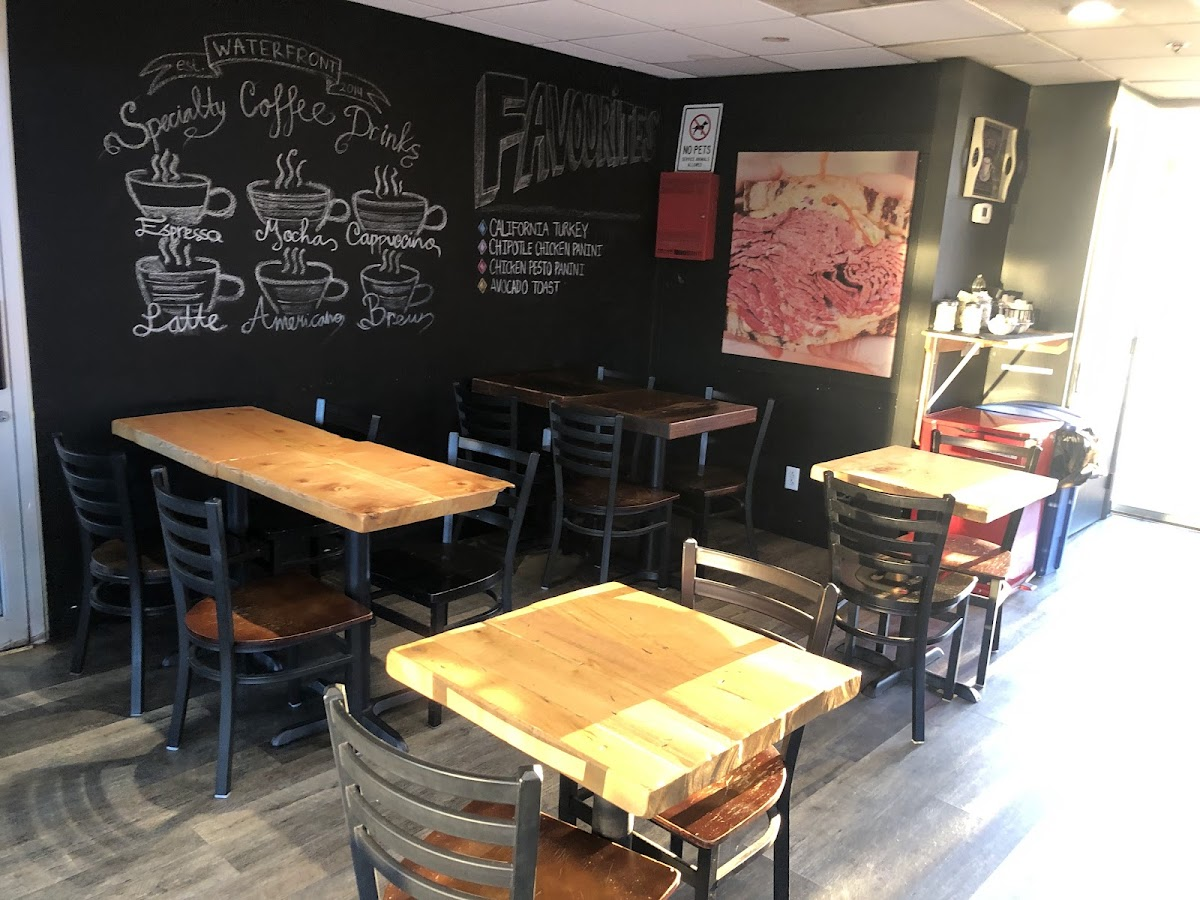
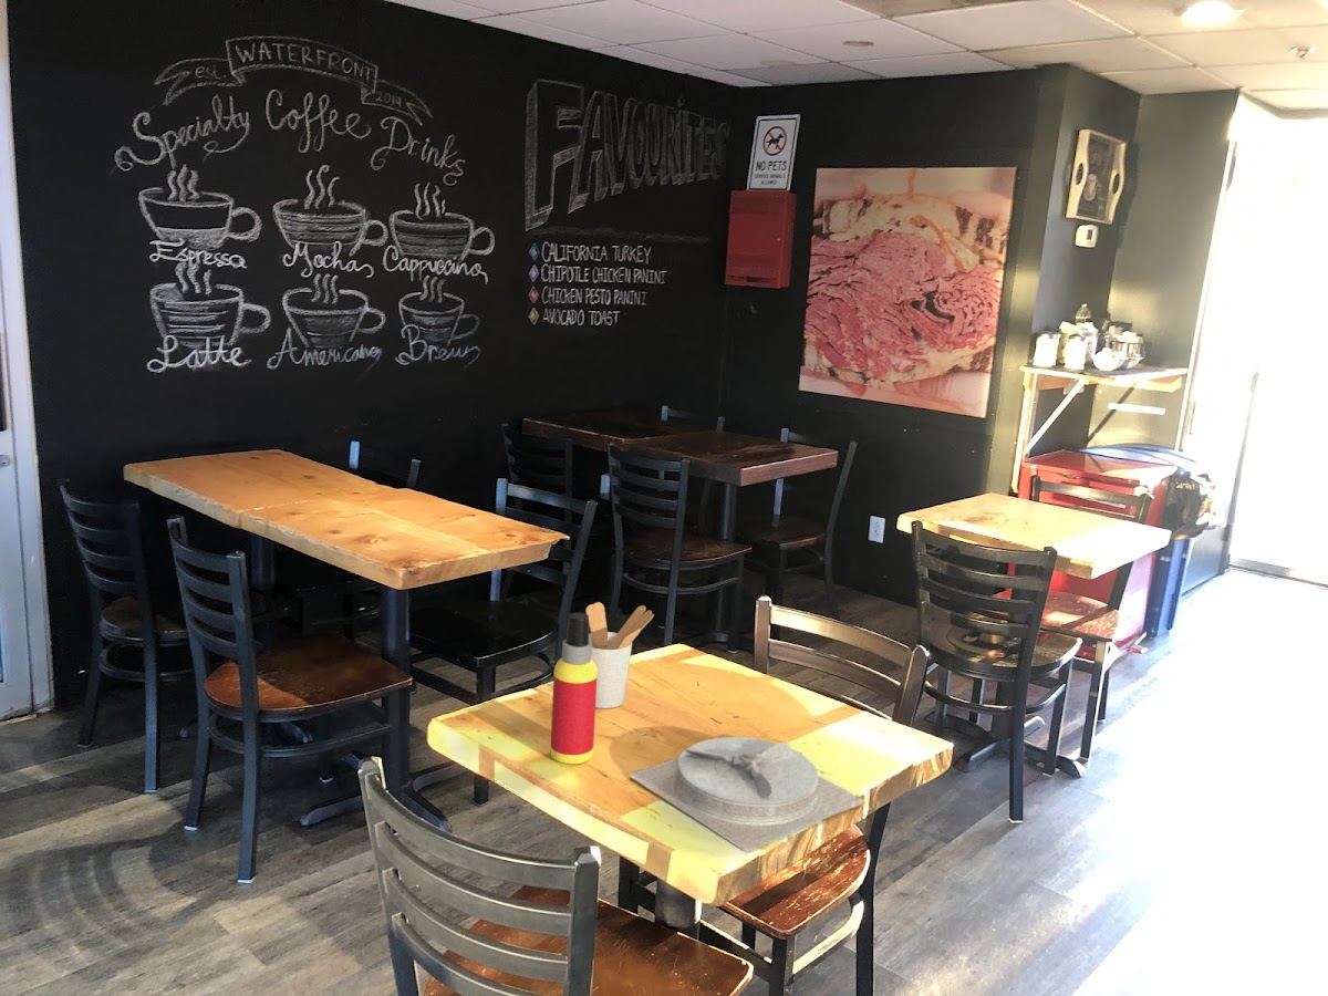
+ spray bottle [549,612,598,765]
+ utensil holder [585,601,655,709]
+ plate [627,735,867,853]
